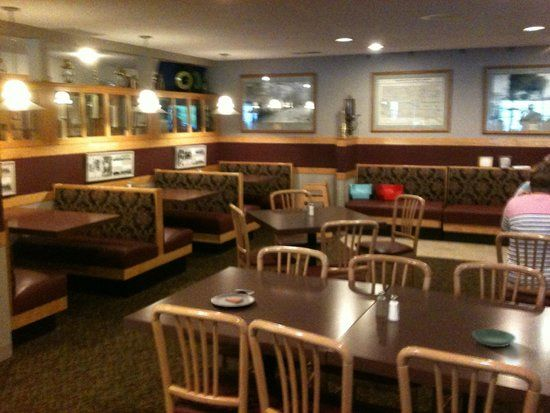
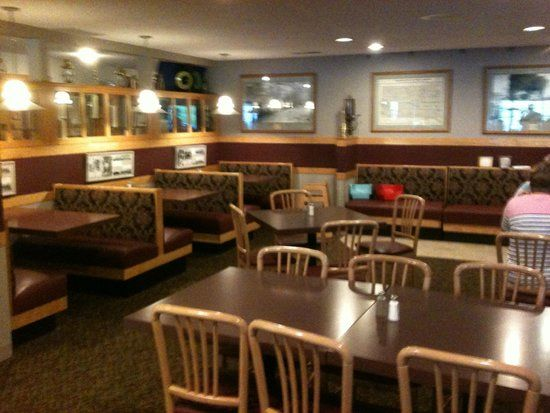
- dinner plate [210,289,256,308]
- saucer [471,328,517,348]
